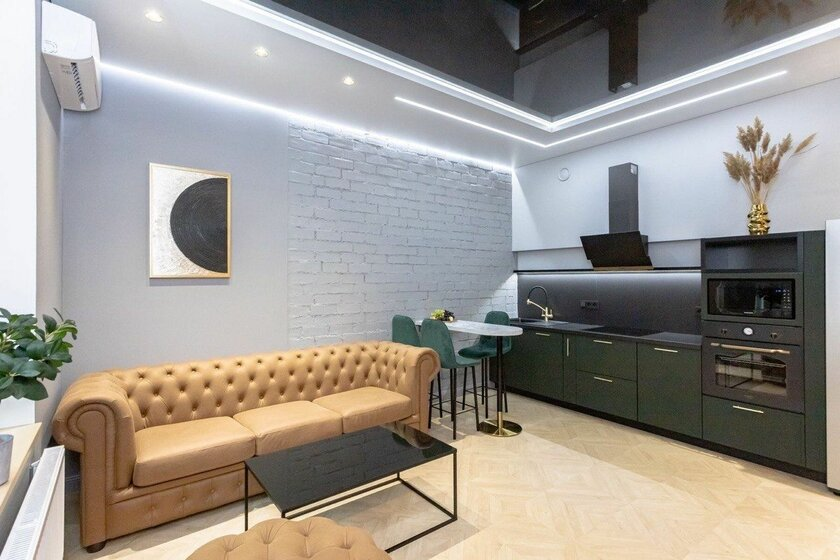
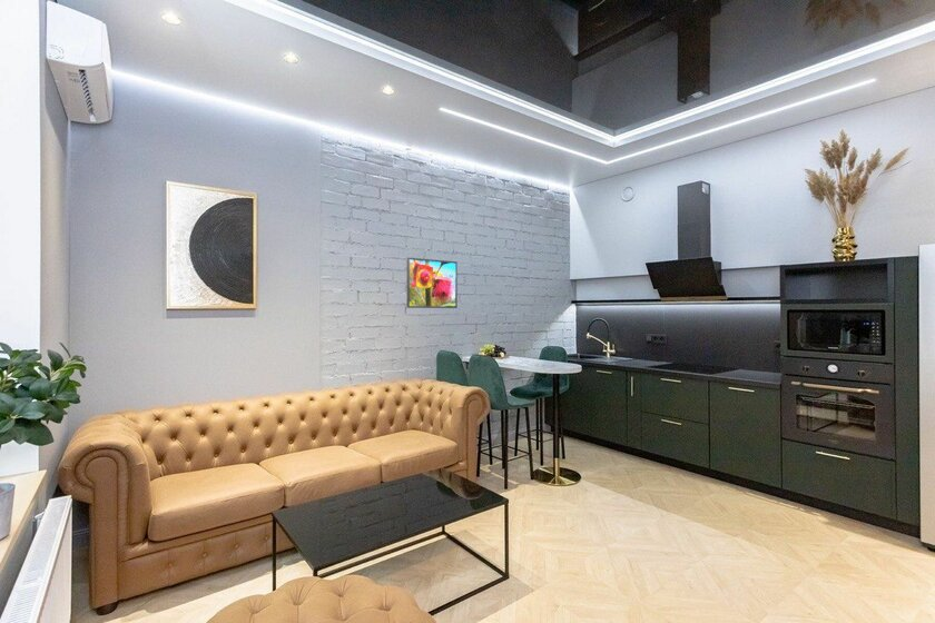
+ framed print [405,256,459,309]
